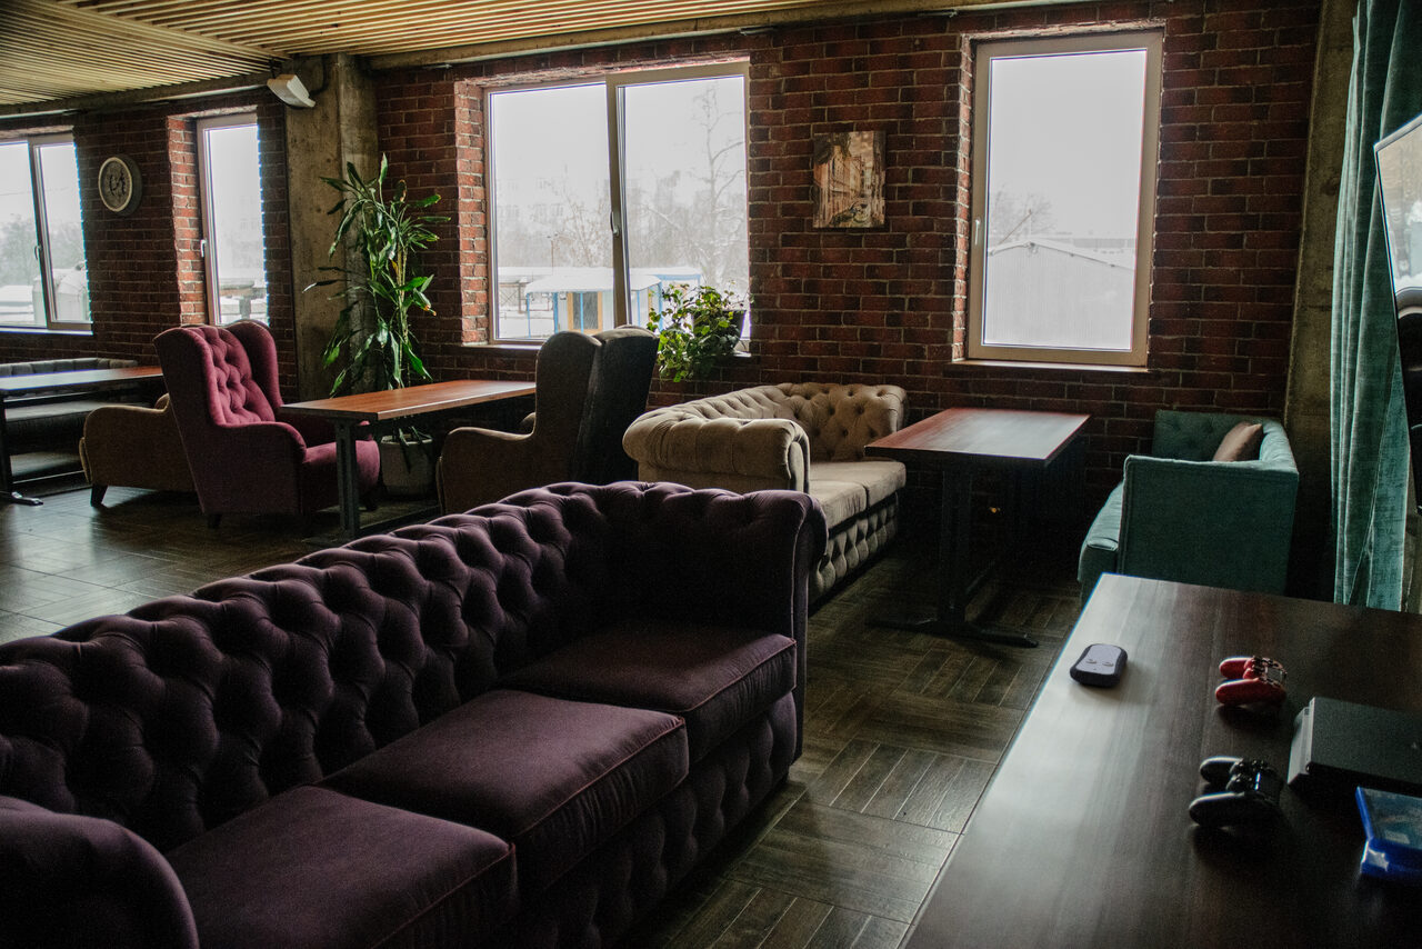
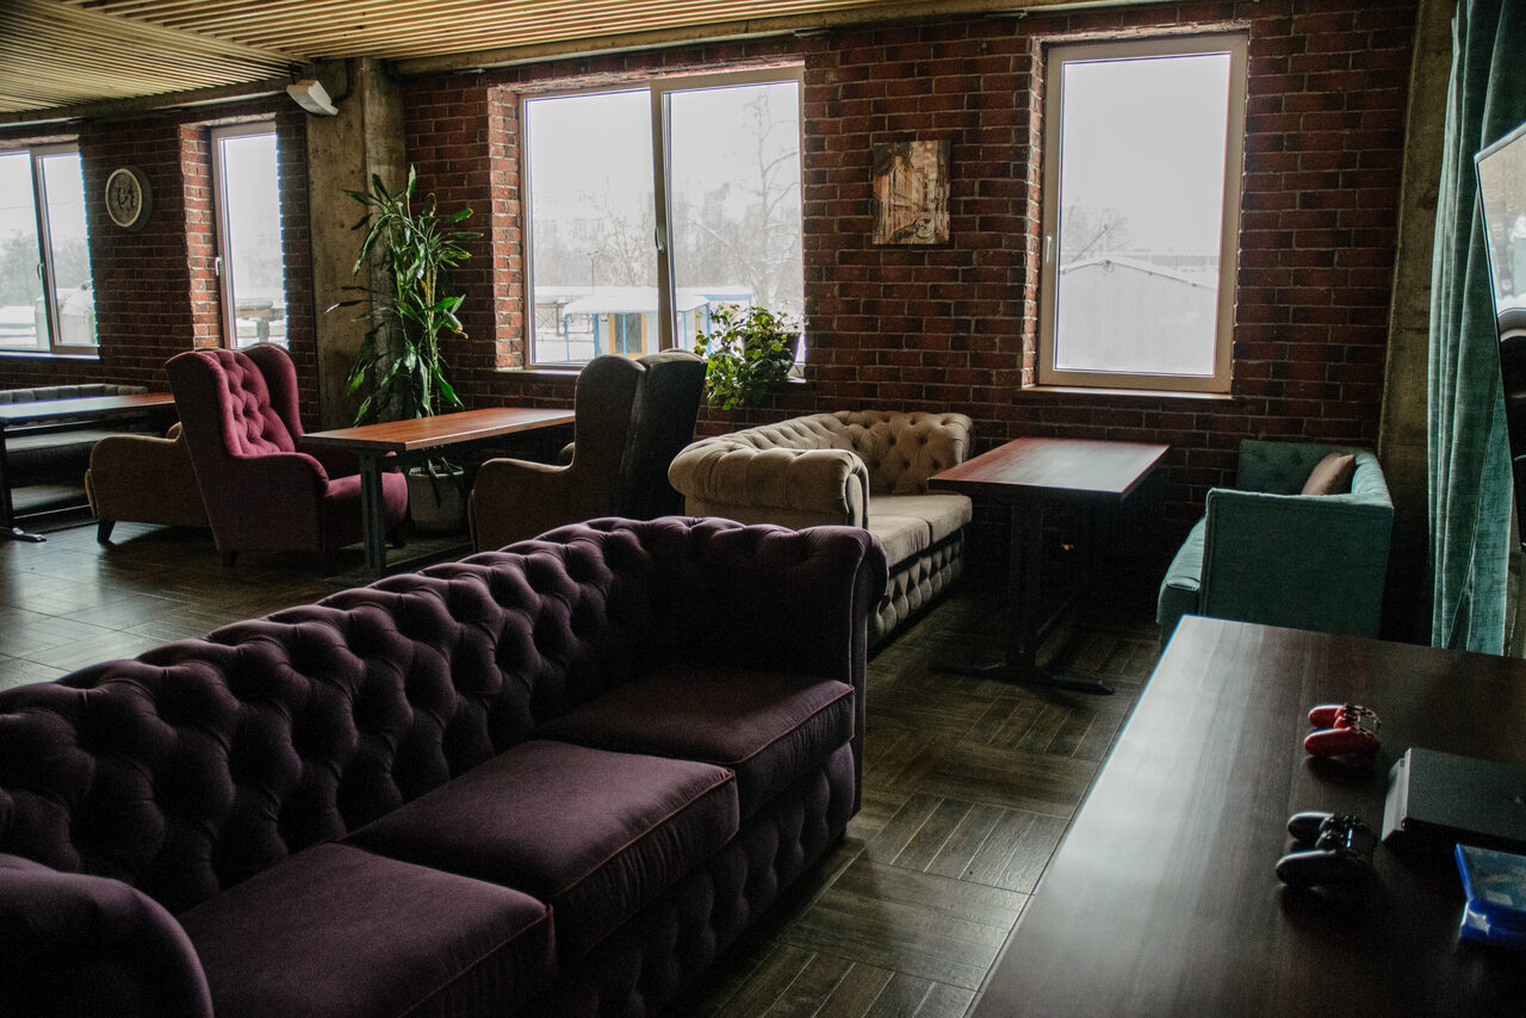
- remote control [1069,642,1129,688]
